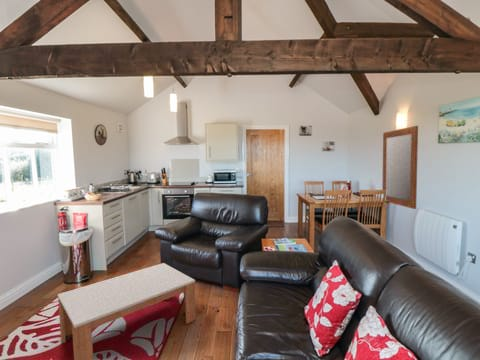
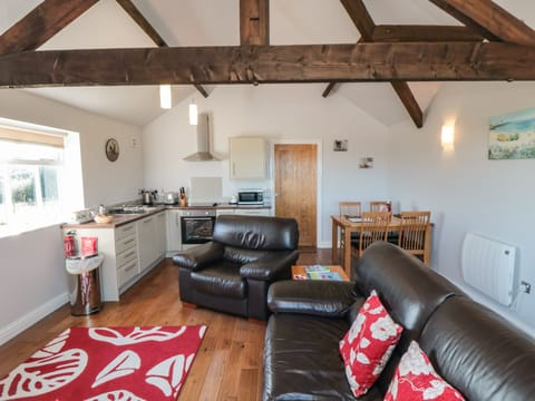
- mirror [381,125,419,210]
- coffee table [57,262,197,360]
